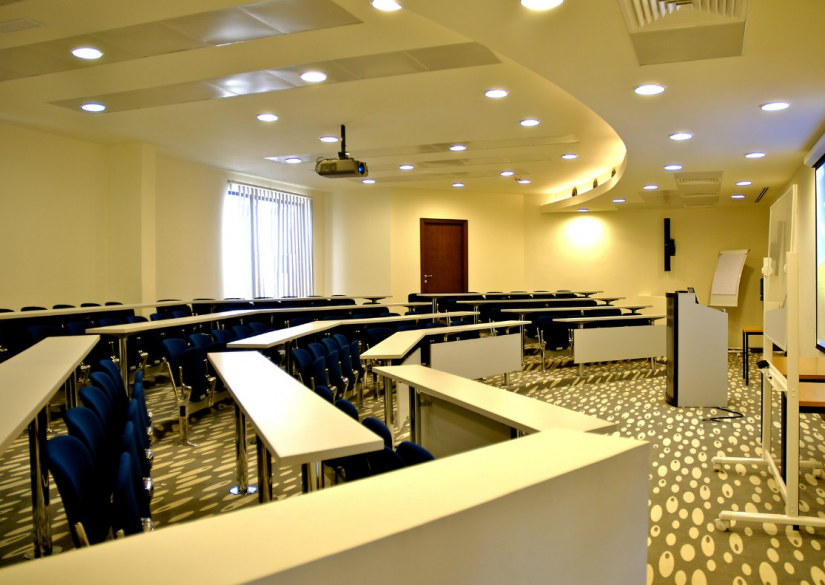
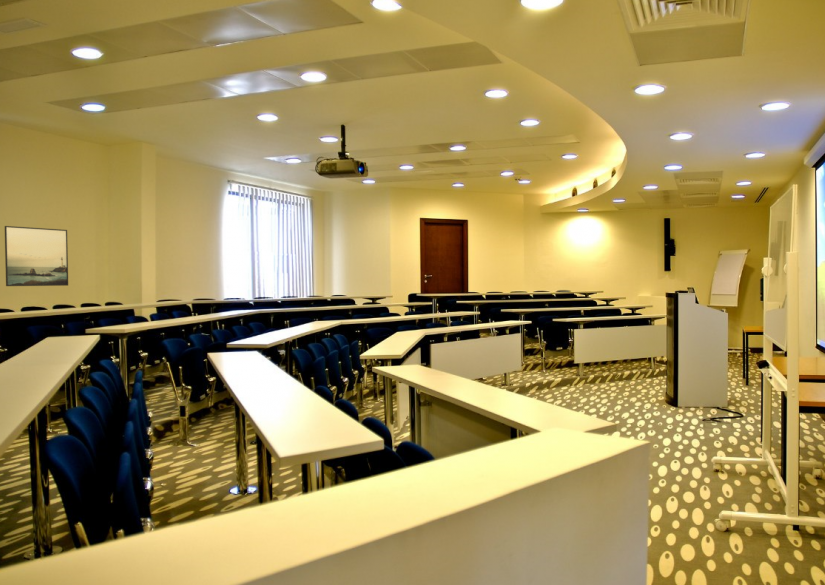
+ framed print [4,225,69,287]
